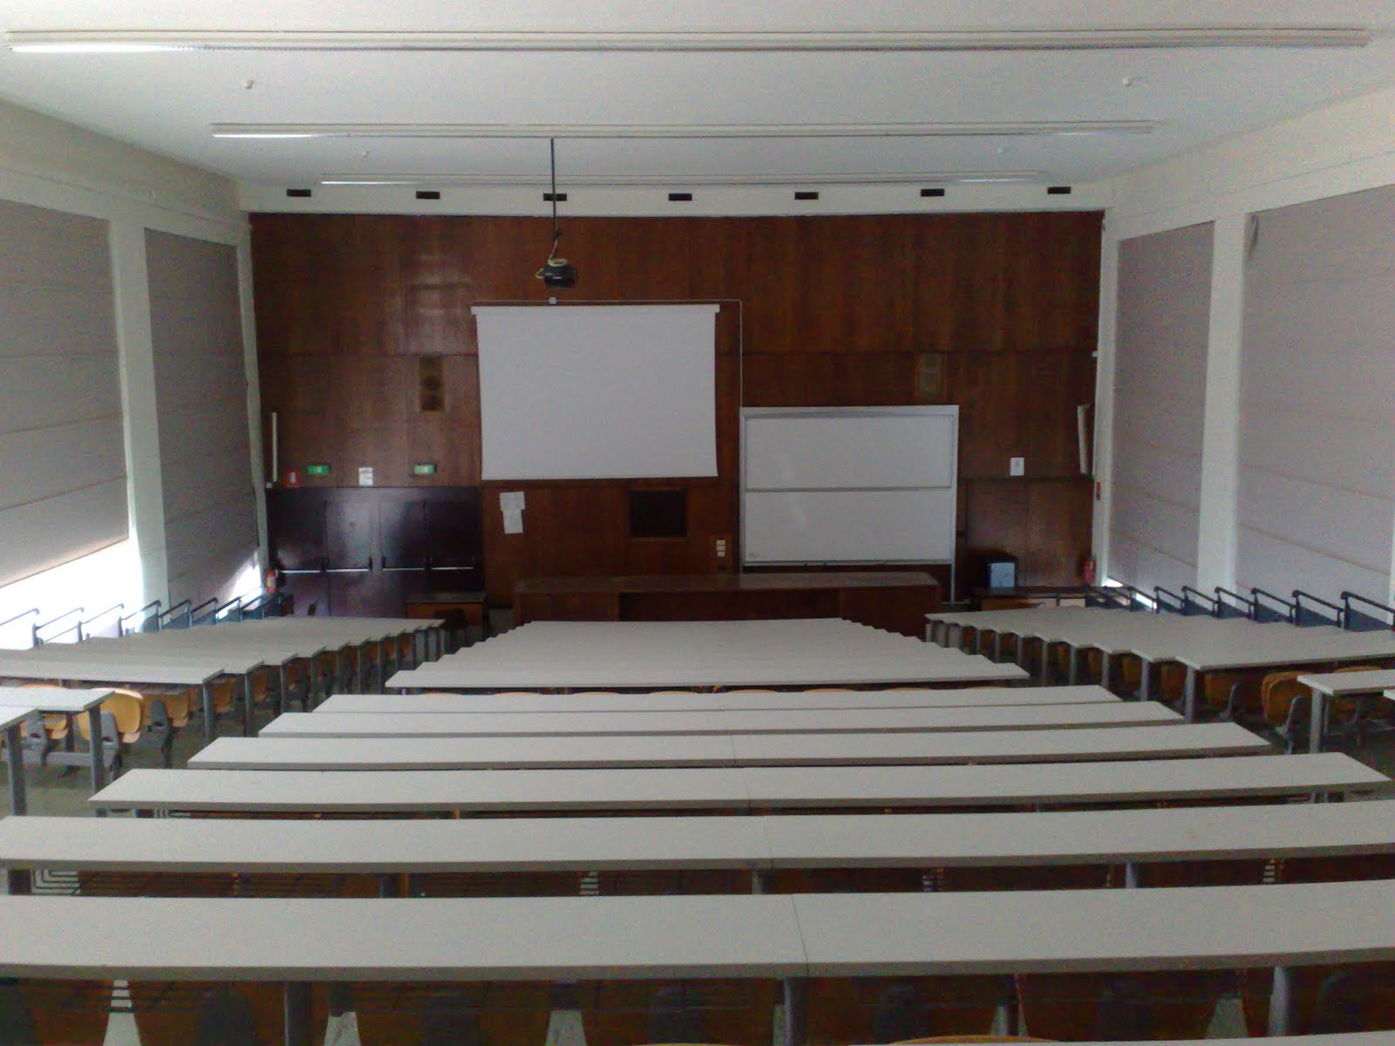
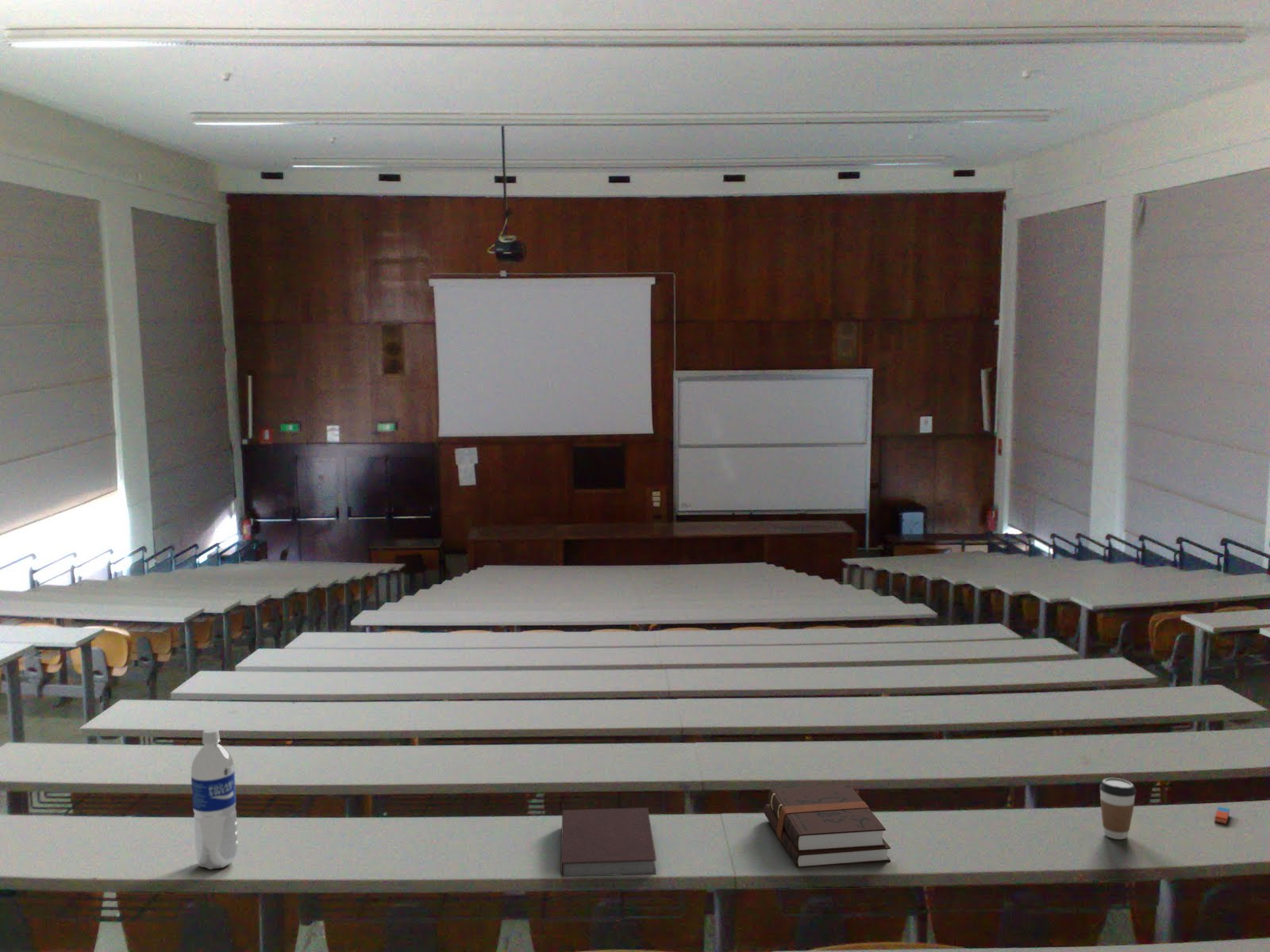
+ eraser [1214,806,1230,825]
+ notebook [560,807,657,877]
+ hardback book [764,783,891,869]
+ water bottle [191,727,239,870]
+ coffee cup [1099,777,1137,840]
